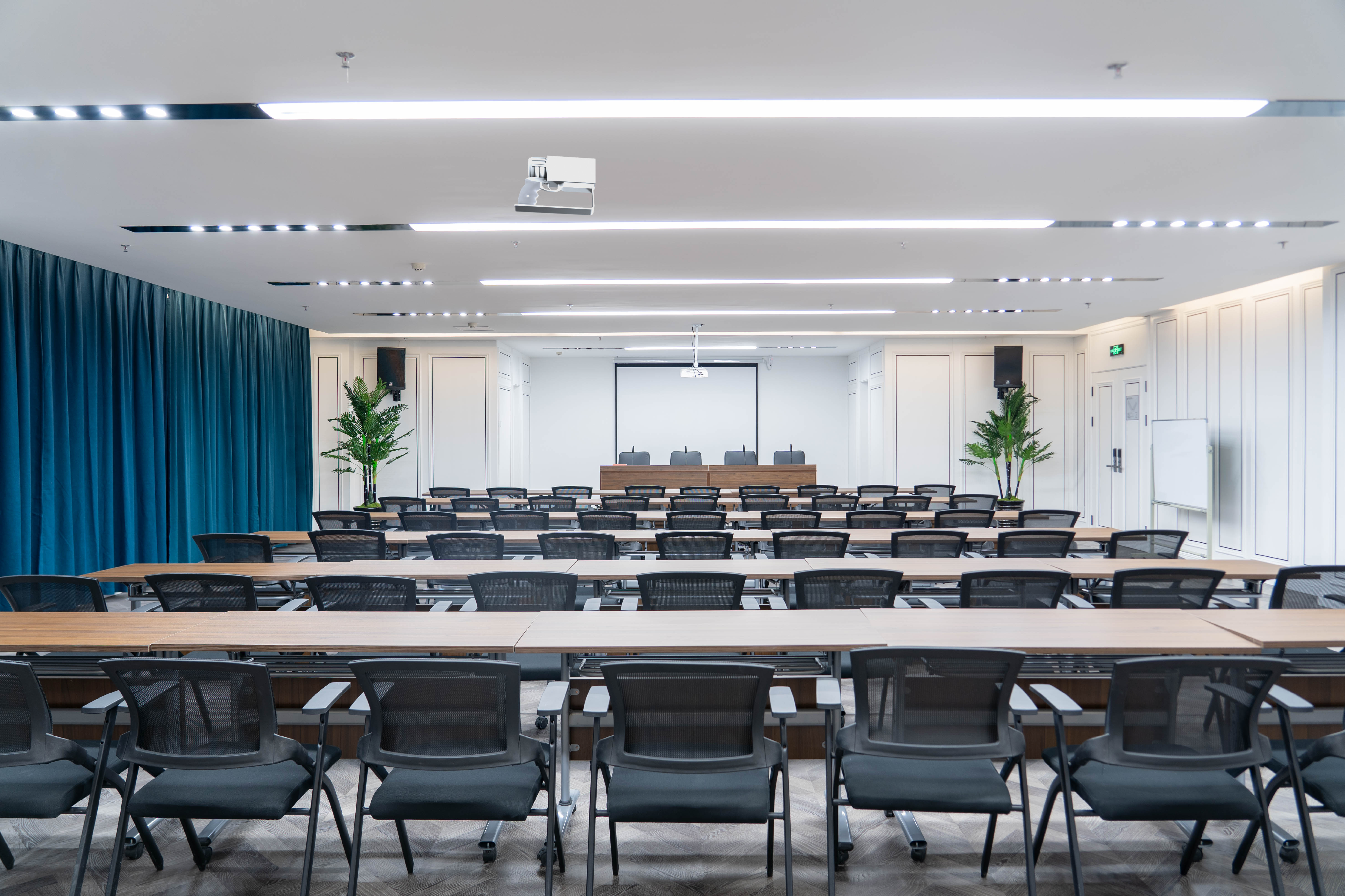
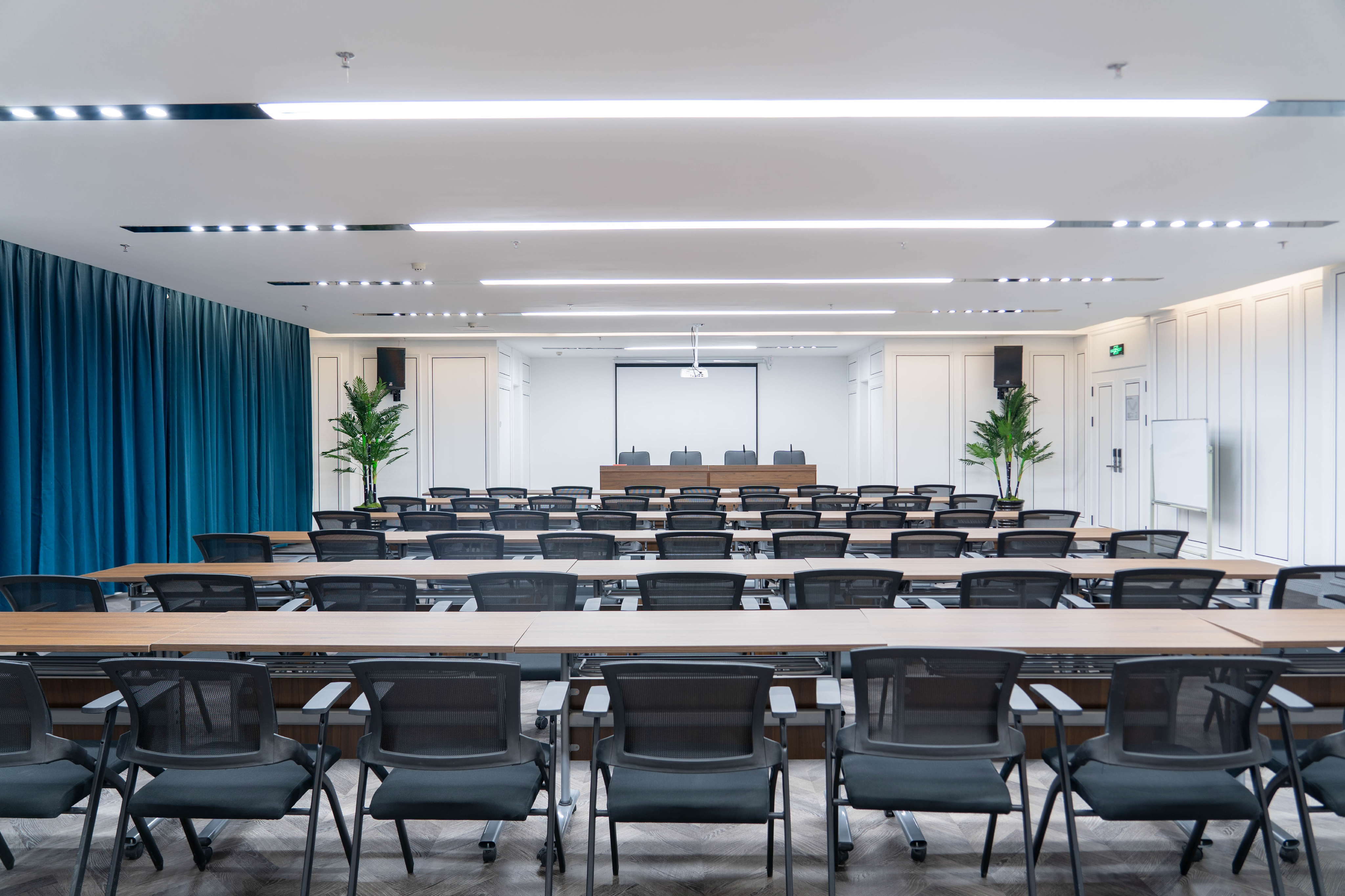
- projector [514,155,596,216]
